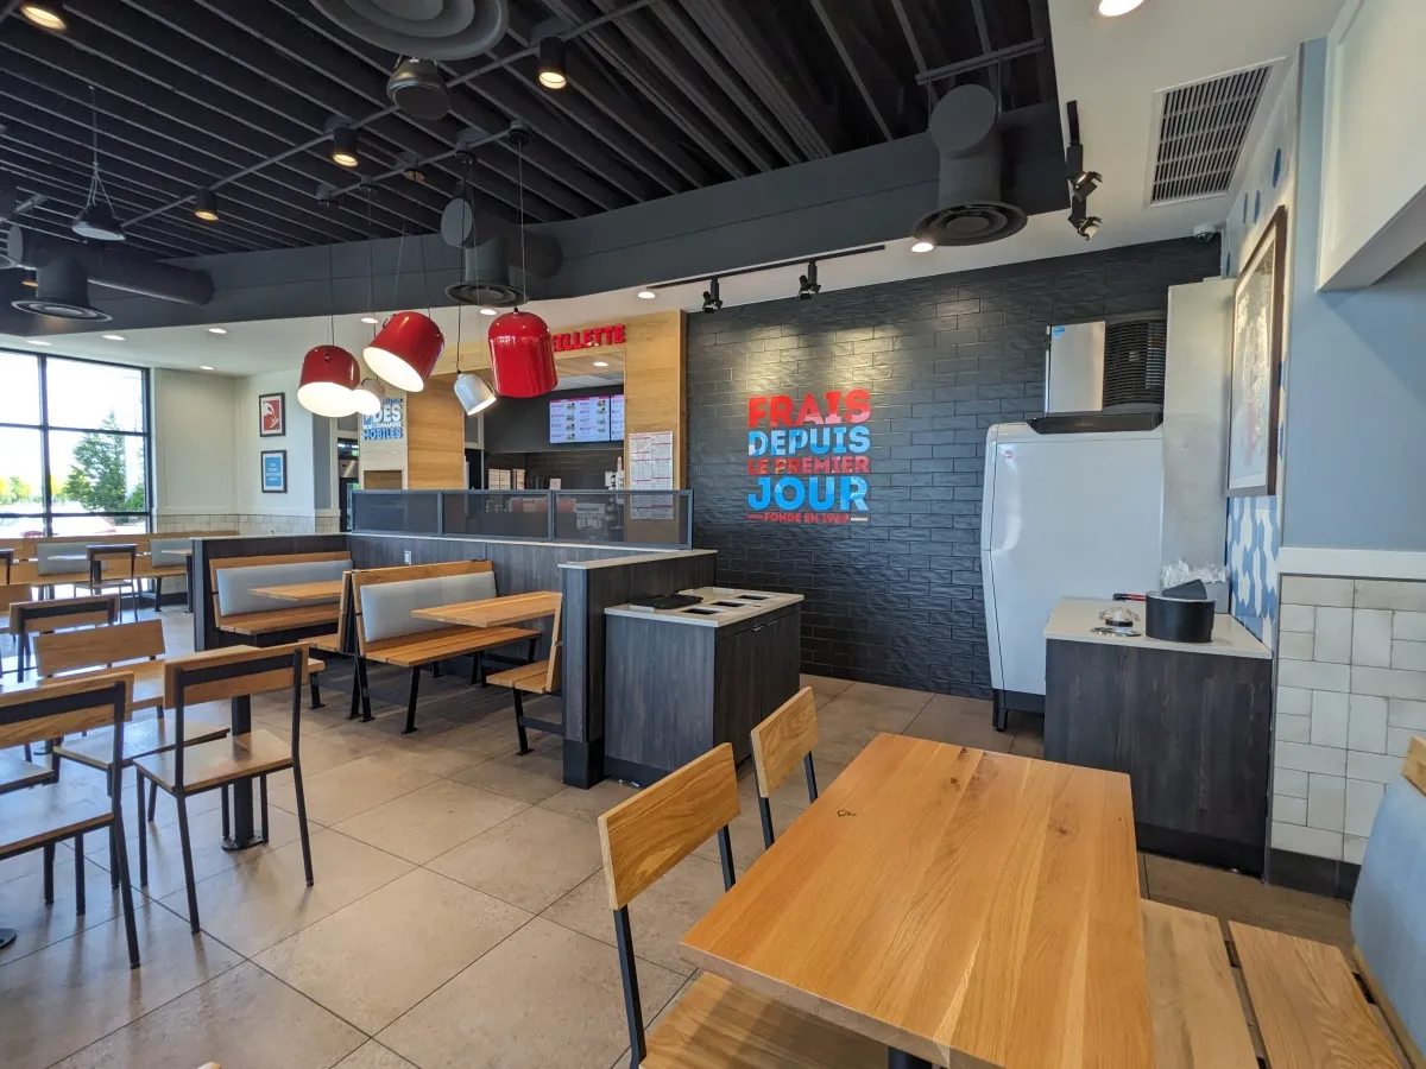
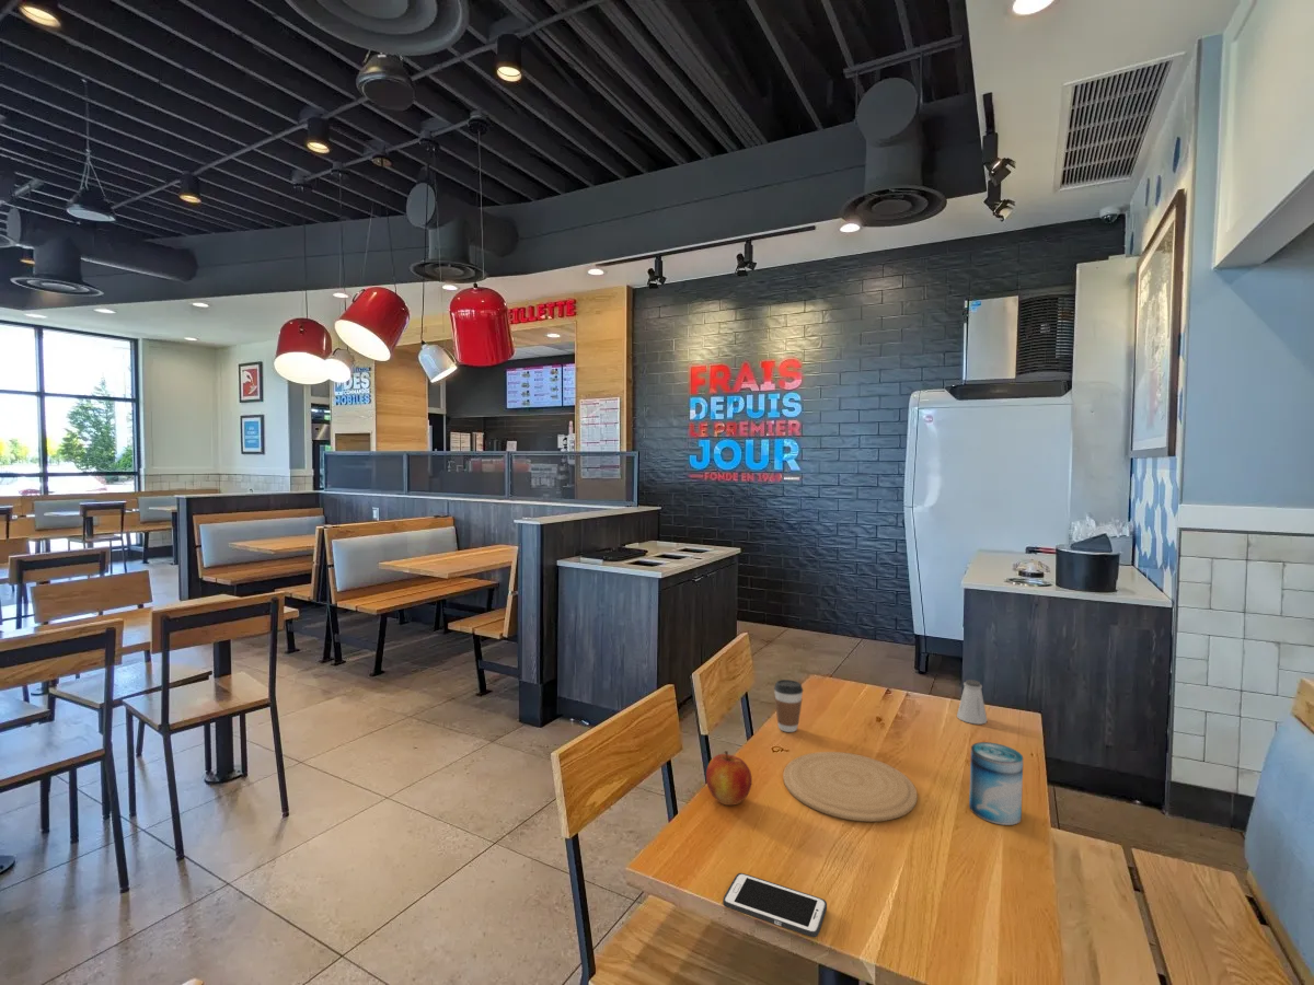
+ apple [705,750,753,807]
+ coffee cup [773,679,805,733]
+ plate [782,751,919,823]
+ beverage can [968,741,1024,826]
+ cell phone [722,872,828,938]
+ saltshaker [956,679,989,726]
